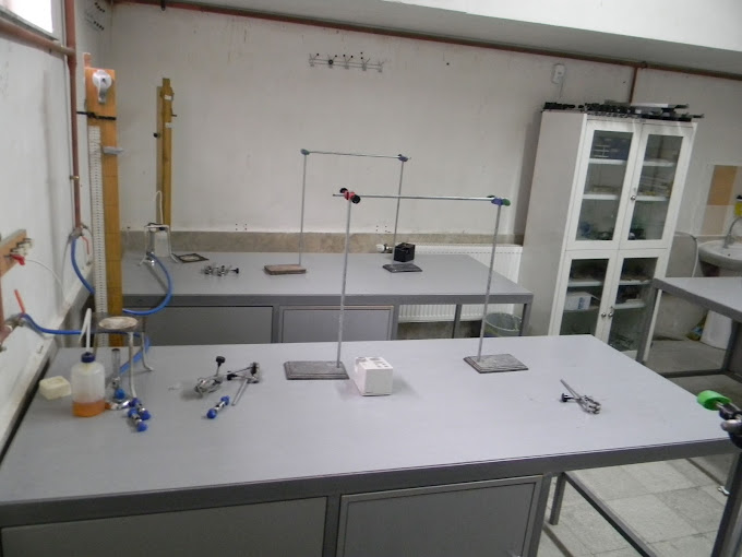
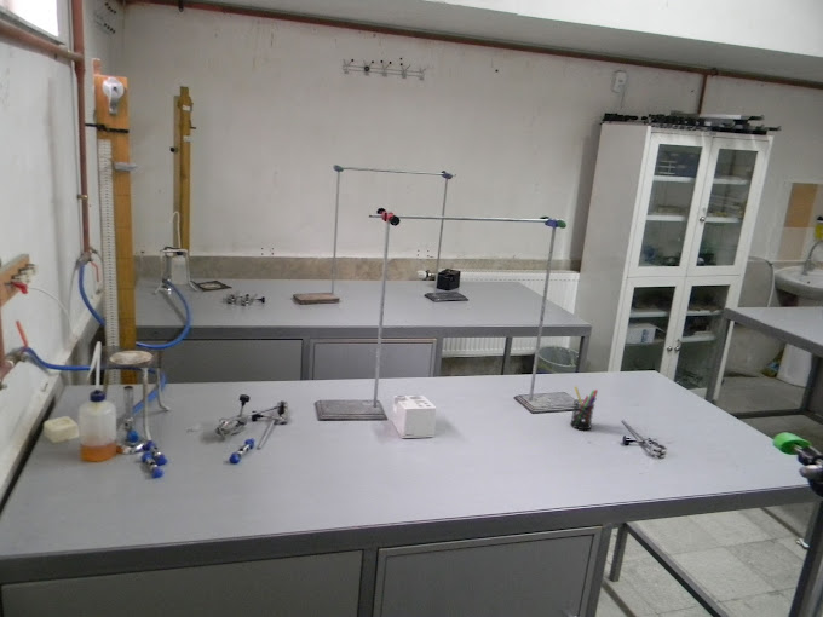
+ pen holder [569,385,599,431]
